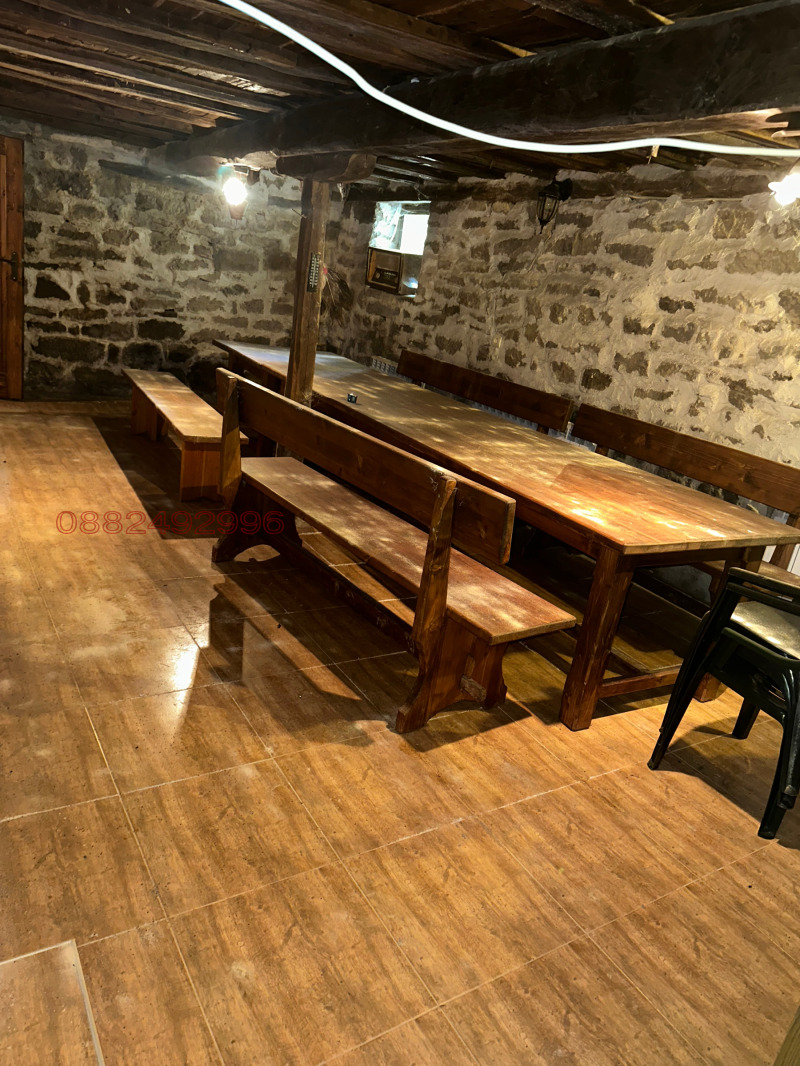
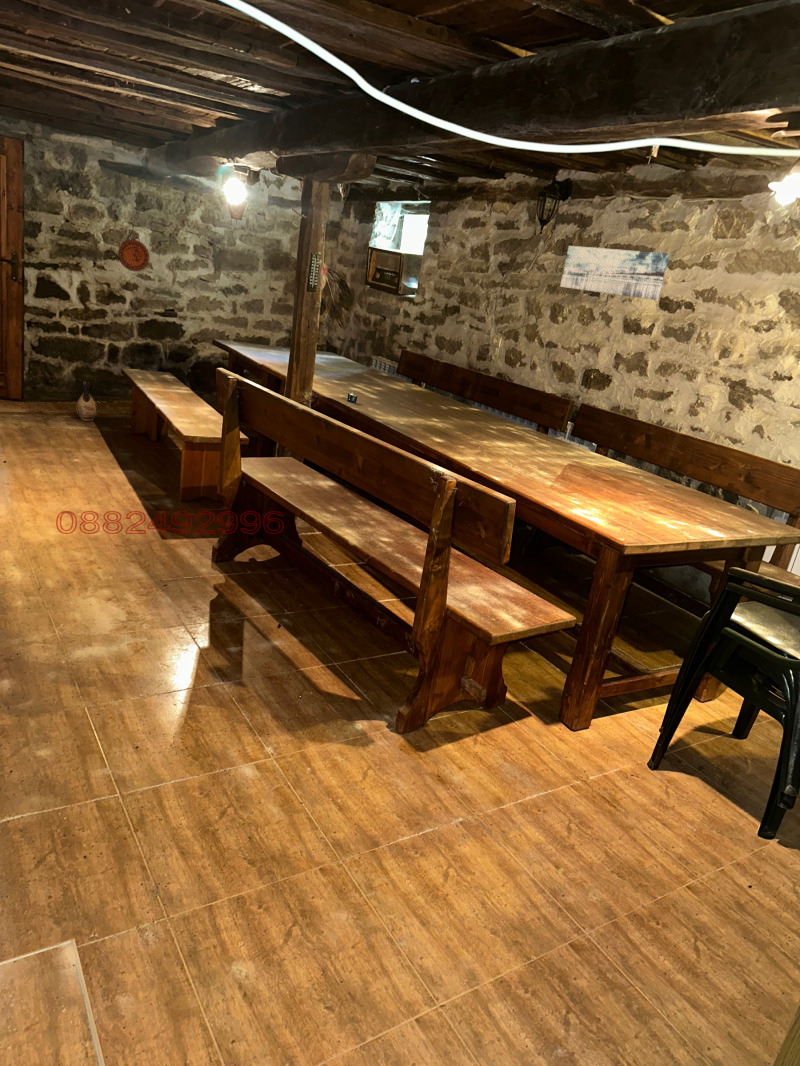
+ ceramic jug [75,380,99,422]
+ decorative plate [117,238,150,272]
+ wall art [559,245,670,301]
